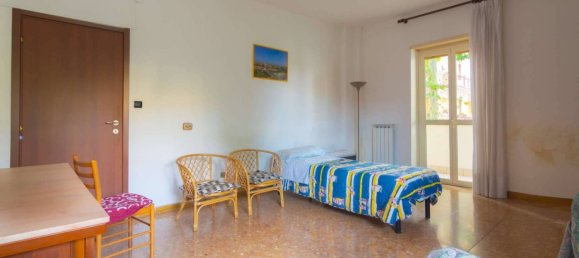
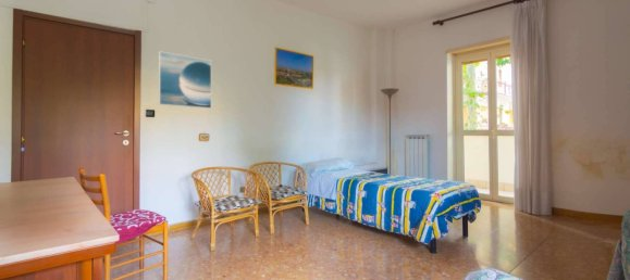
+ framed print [158,50,212,110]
